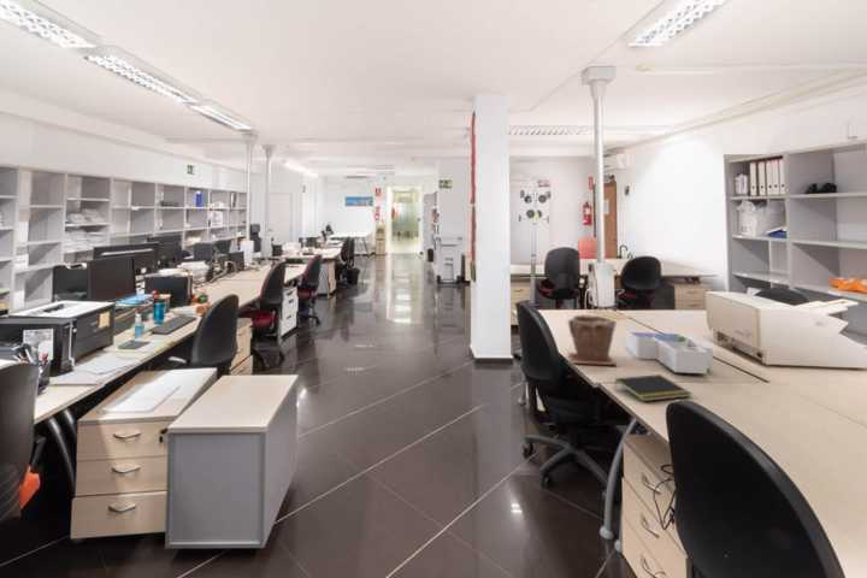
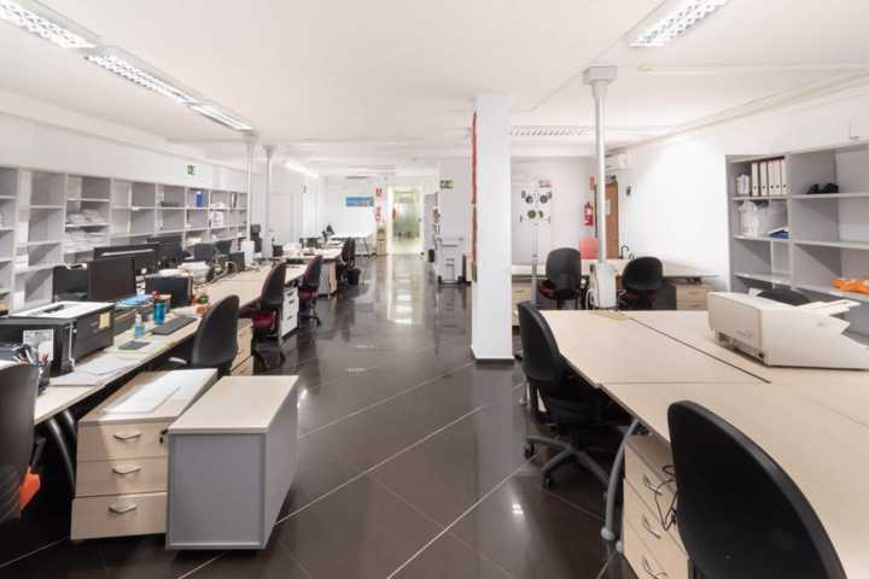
- notepad [613,373,692,402]
- desk organizer [625,331,714,374]
- plant pot [566,313,618,366]
